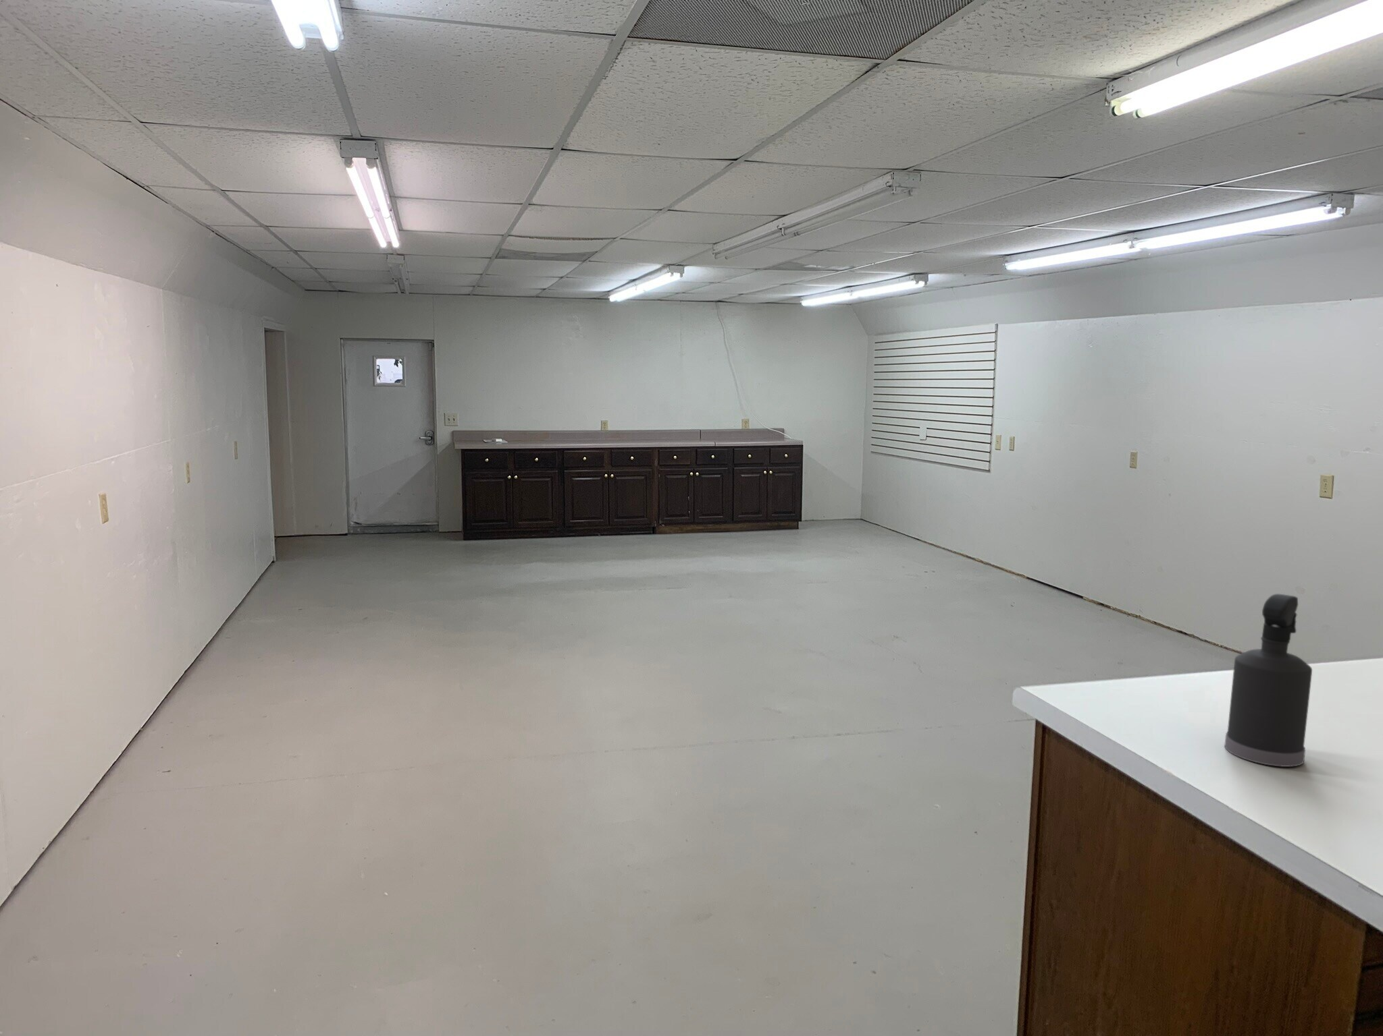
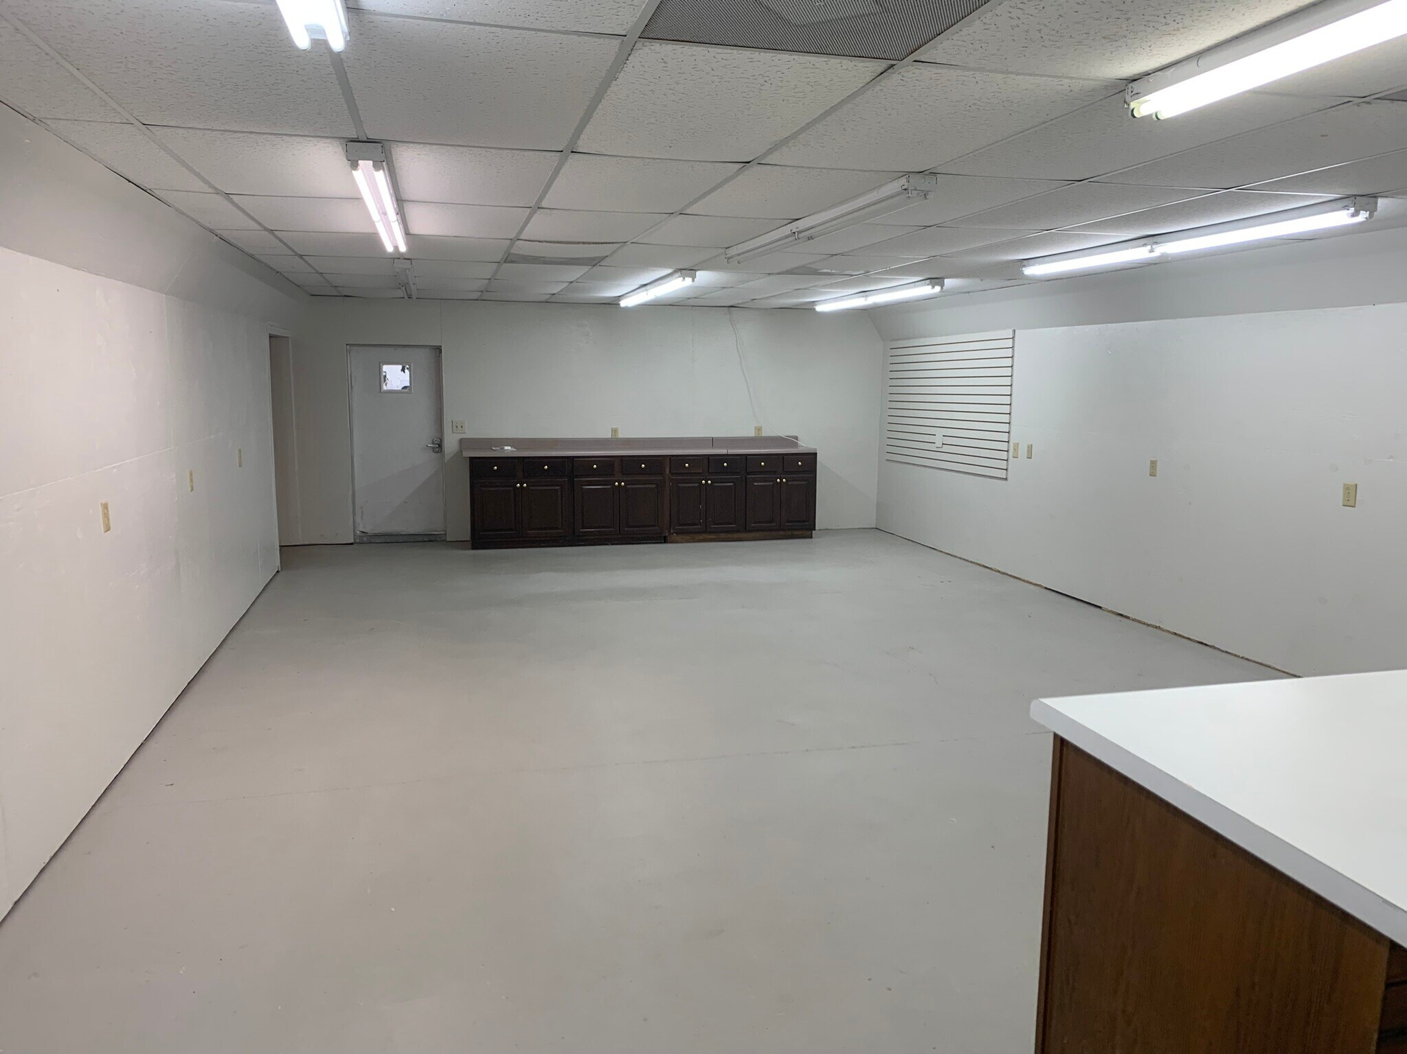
- spray bottle [1224,593,1313,767]
